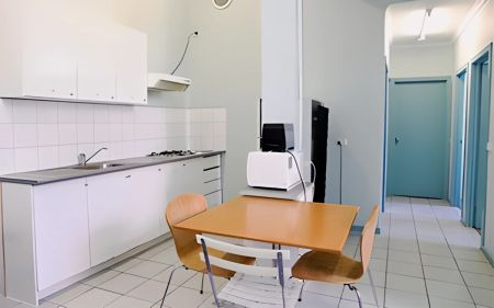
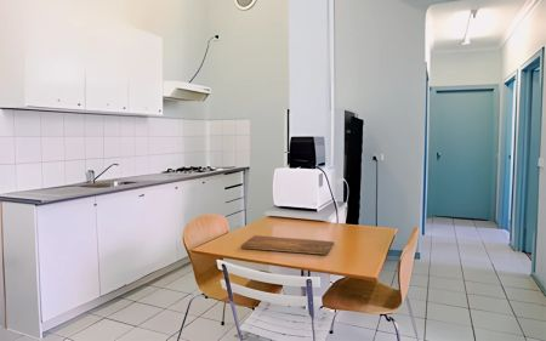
+ cutting board [240,234,335,256]
